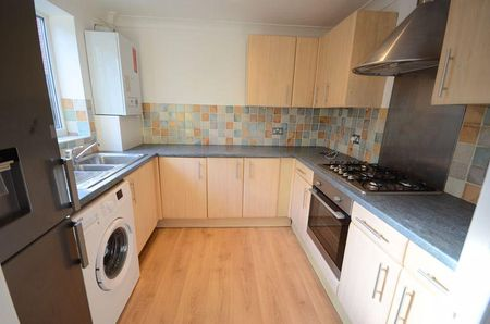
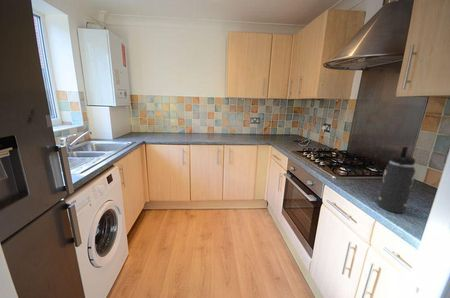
+ thermos bottle [377,146,416,214]
